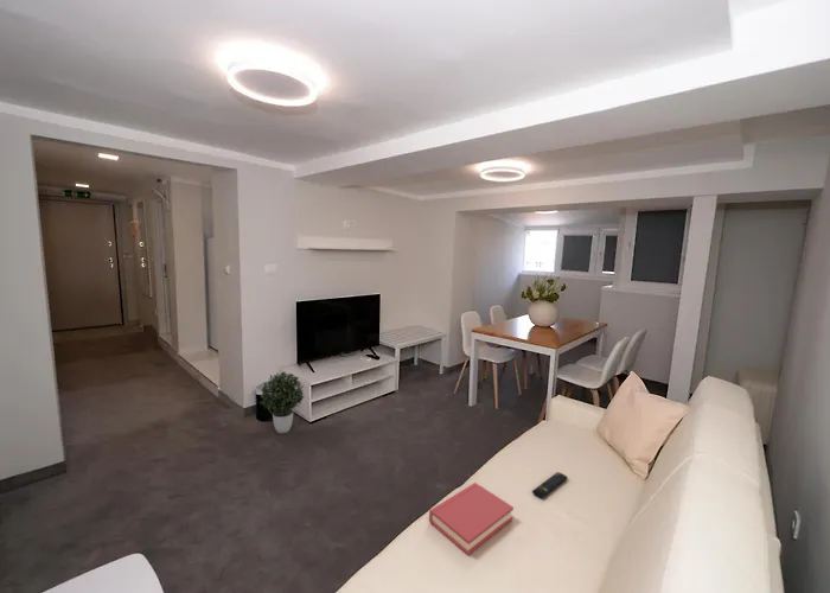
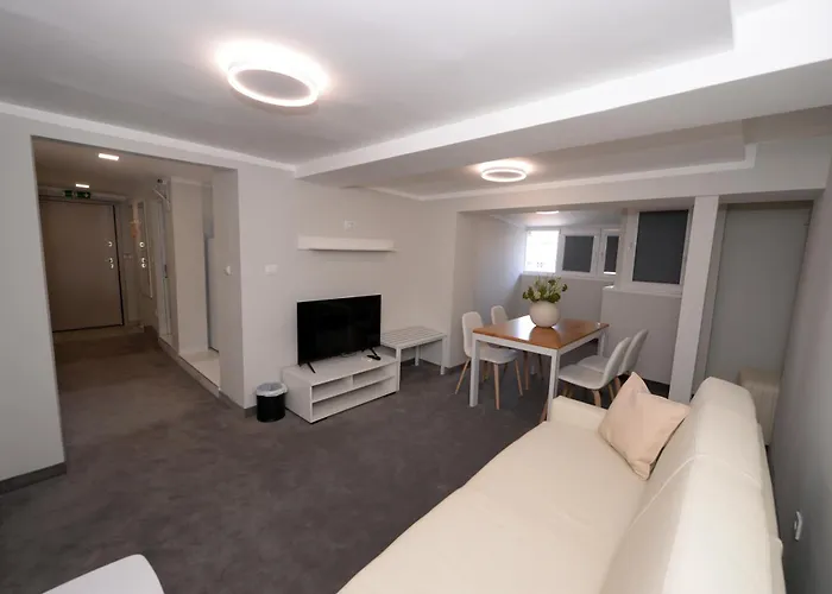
- potted plant [258,370,306,434]
- remote control [531,471,569,499]
- hardback book [428,482,515,556]
